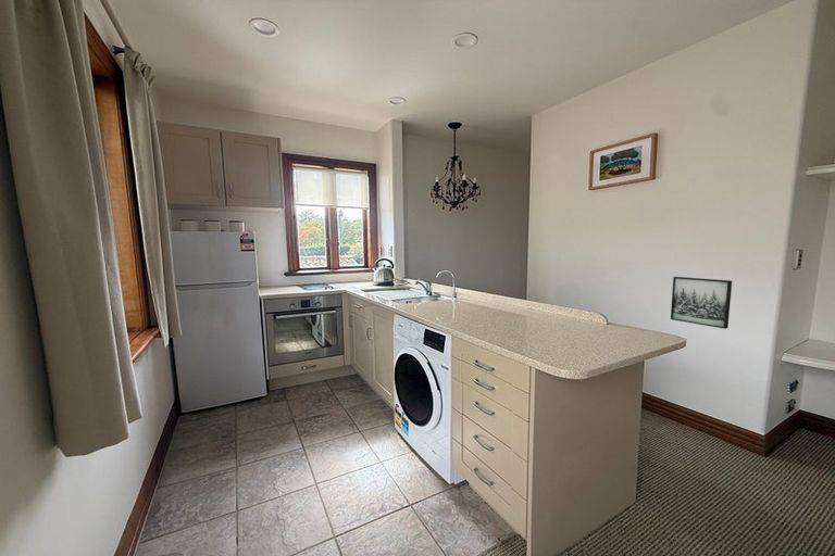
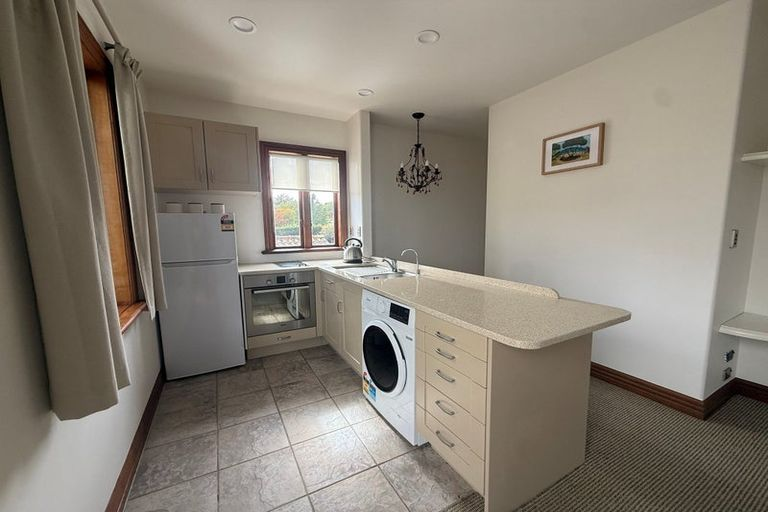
- wall art [670,276,733,330]
